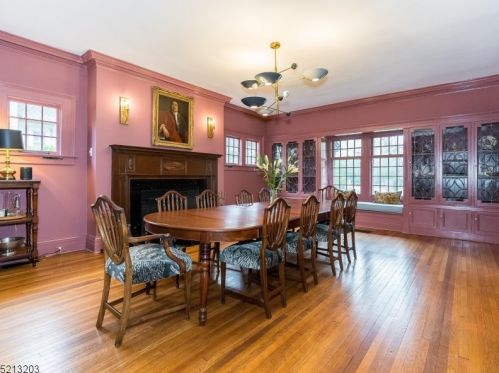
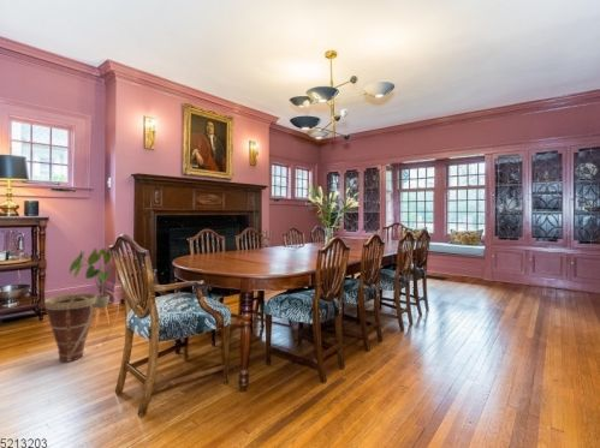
+ house plant [69,247,112,329]
+ basket [43,289,120,363]
